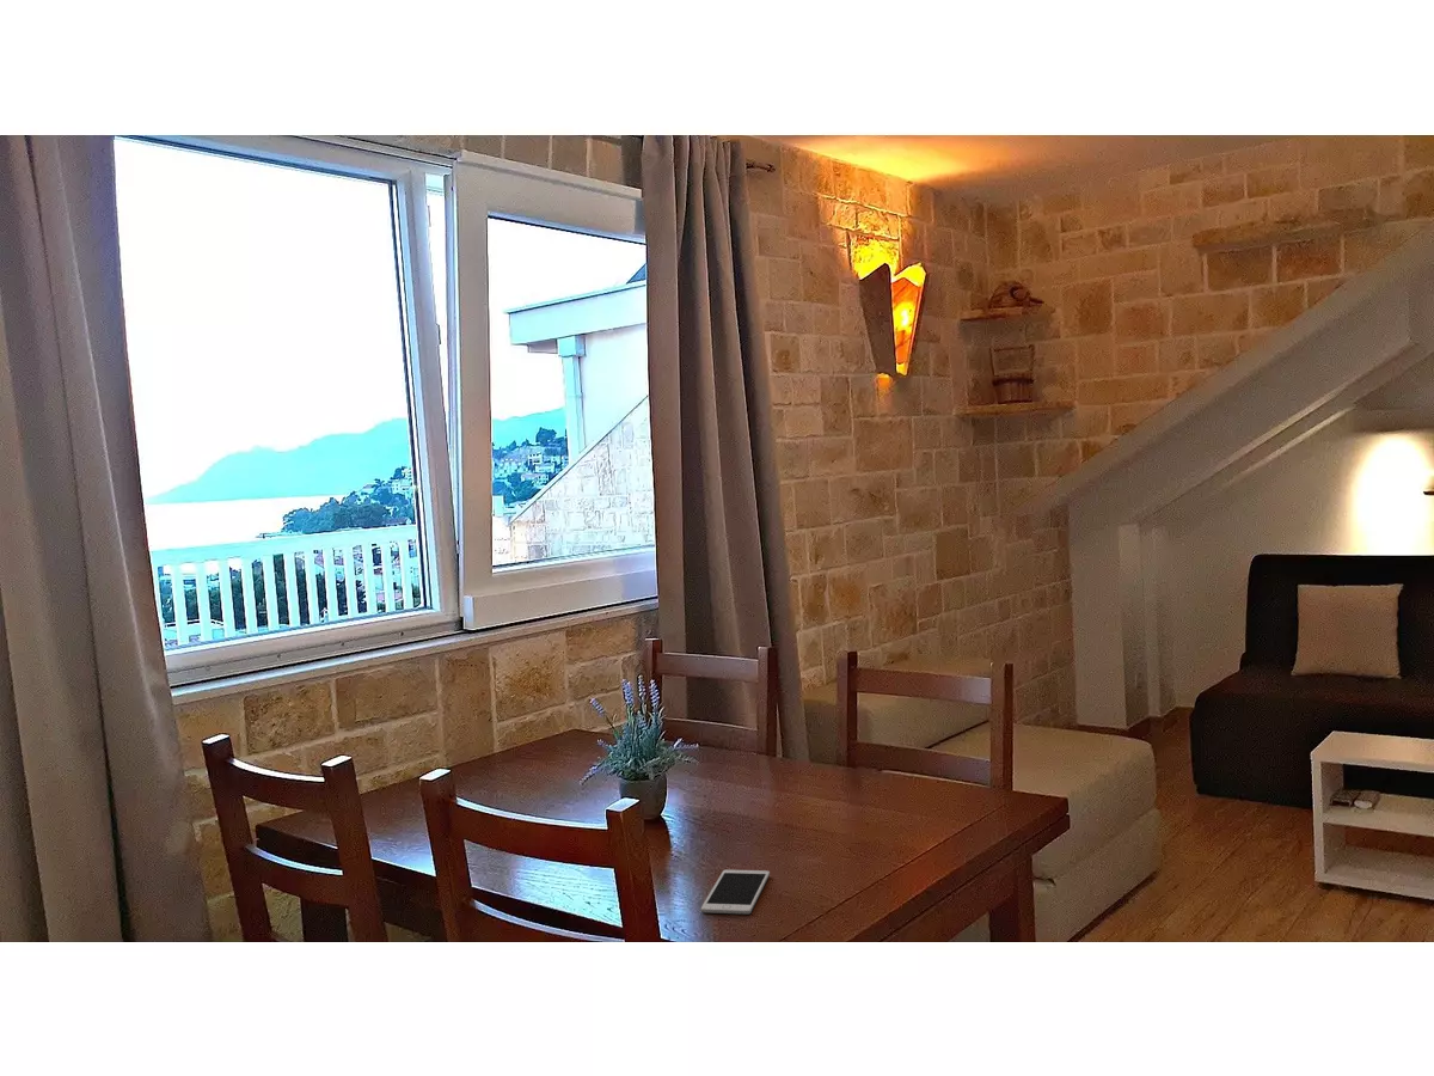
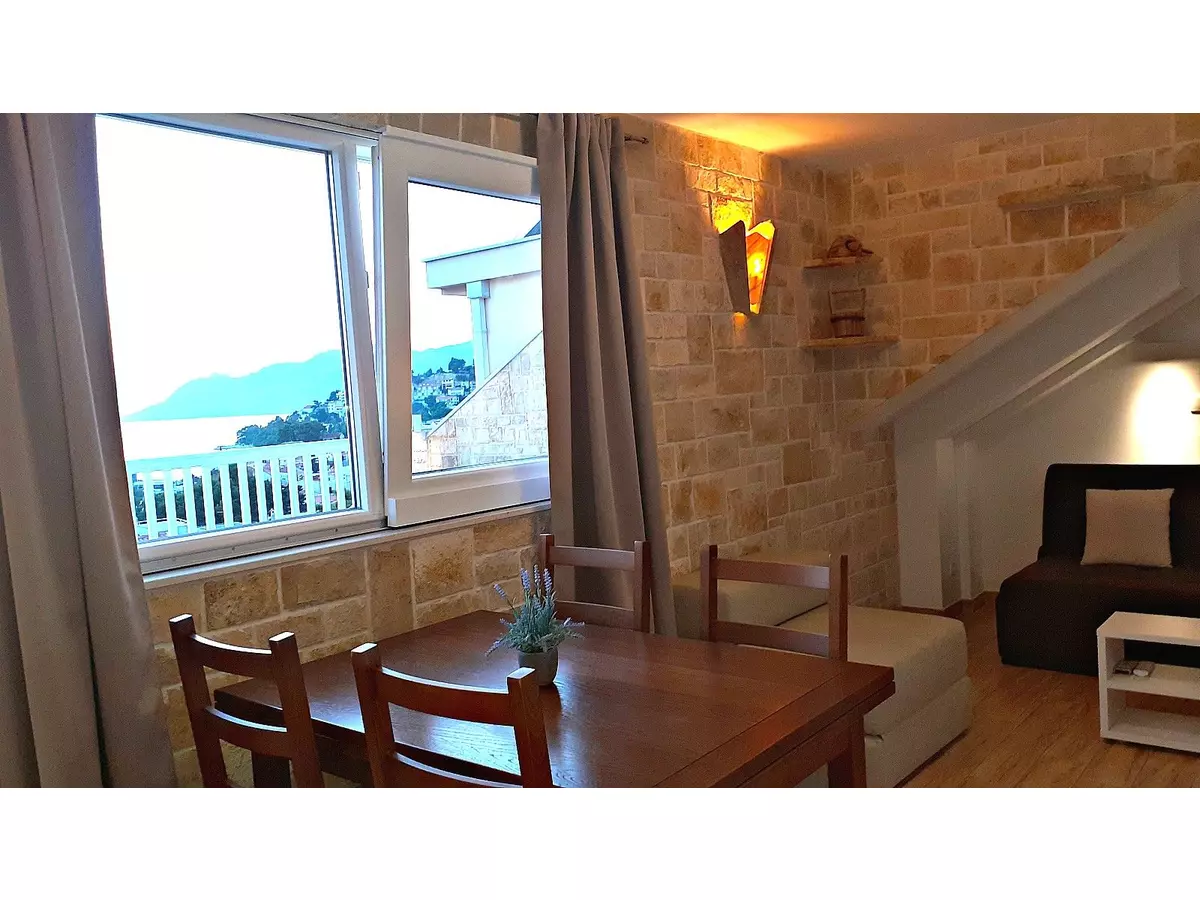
- cell phone [700,869,771,915]
